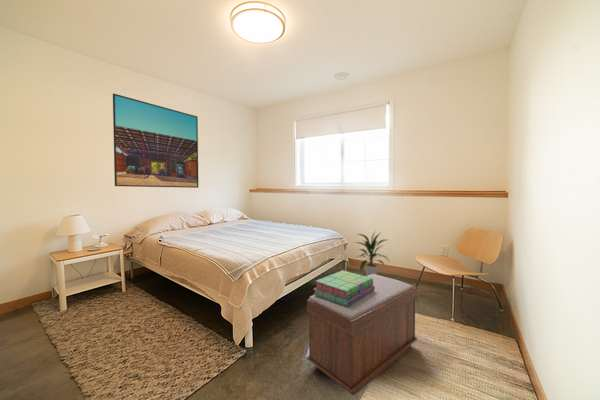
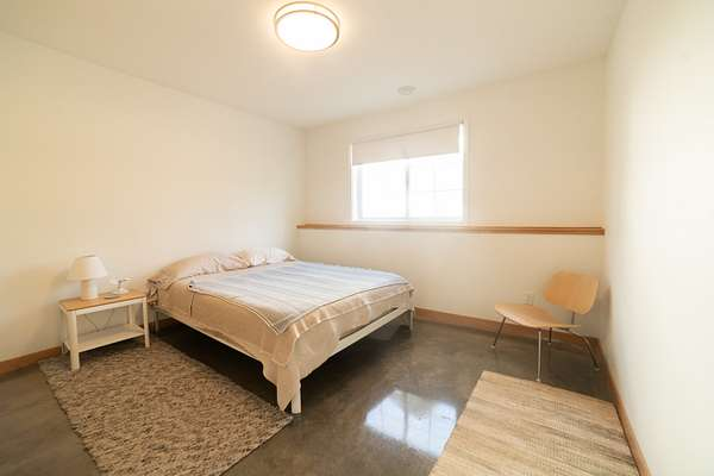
- indoor plant [354,231,390,276]
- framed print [112,93,199,189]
- bench [306,274,418,397]
- stack of books [313,270,375,306]
